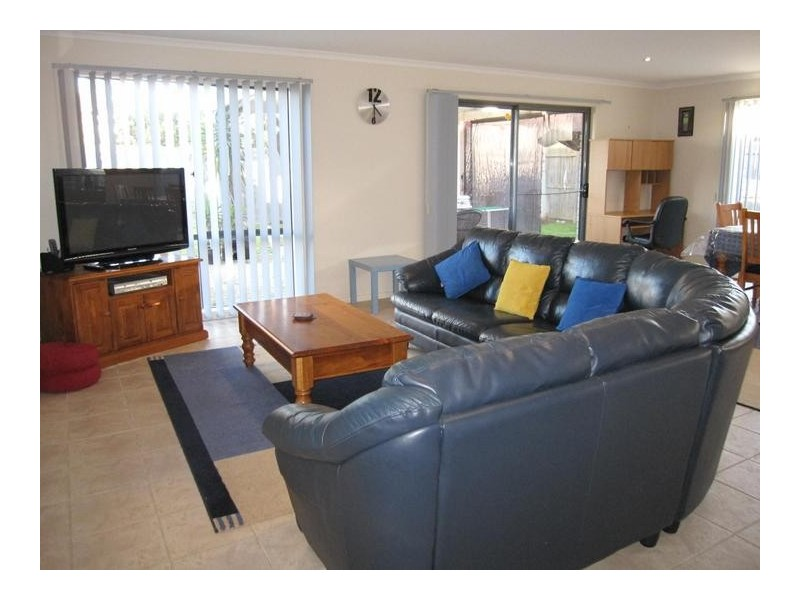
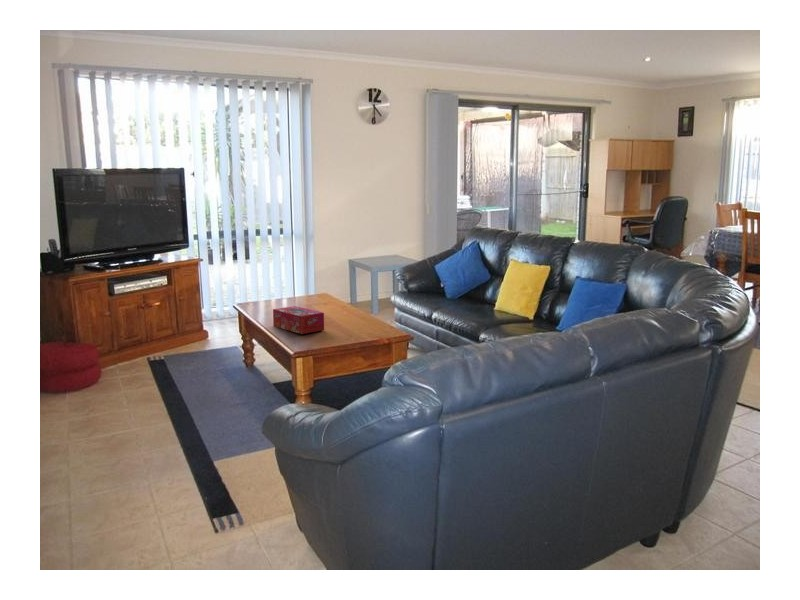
+ tissue box [272,305,325,335]
